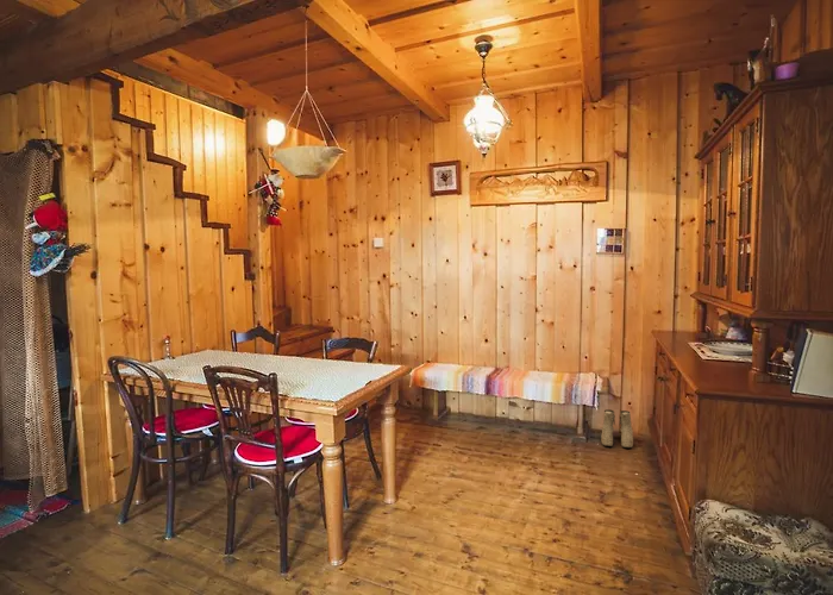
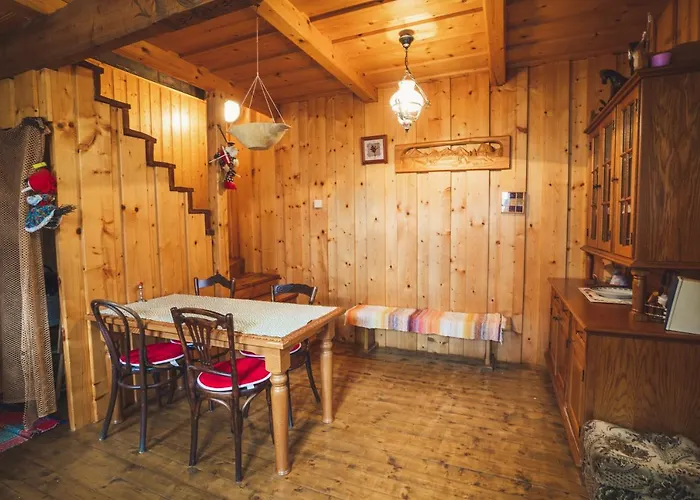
- boots [600,408,634,449]
